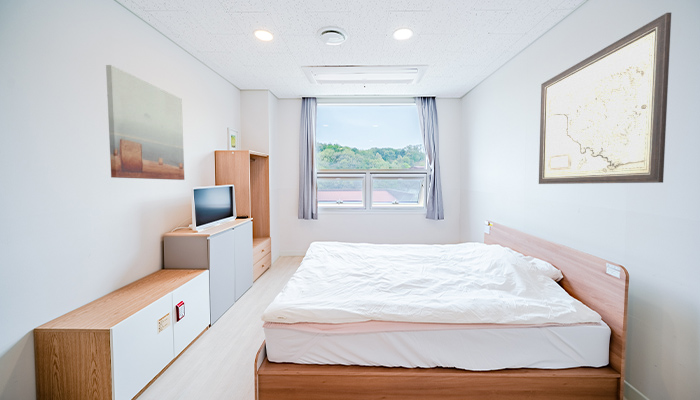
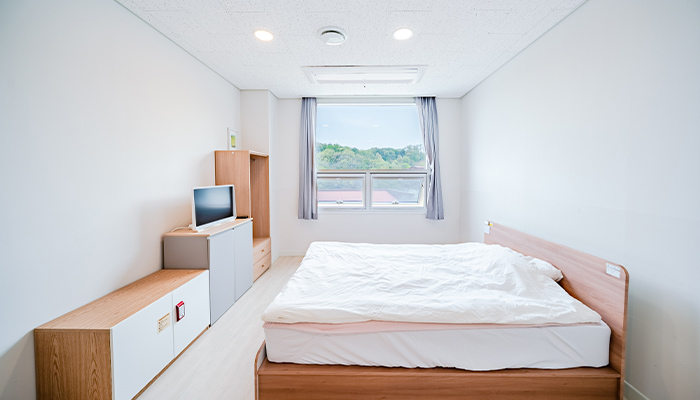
- wall art [105,64,185,181]
- wall art [538,12,672,185]
